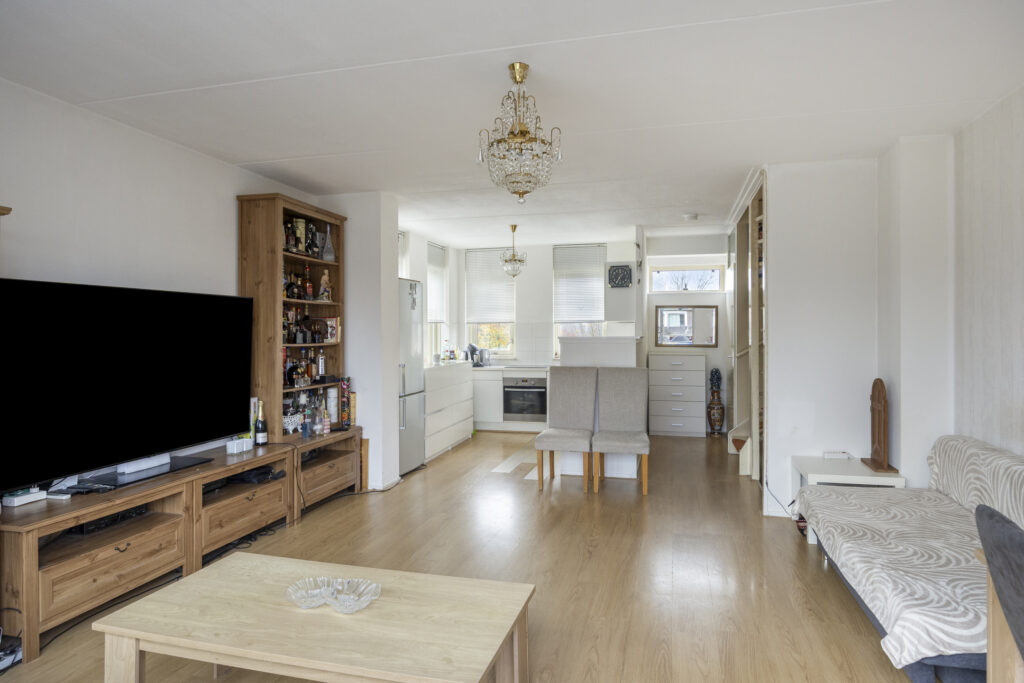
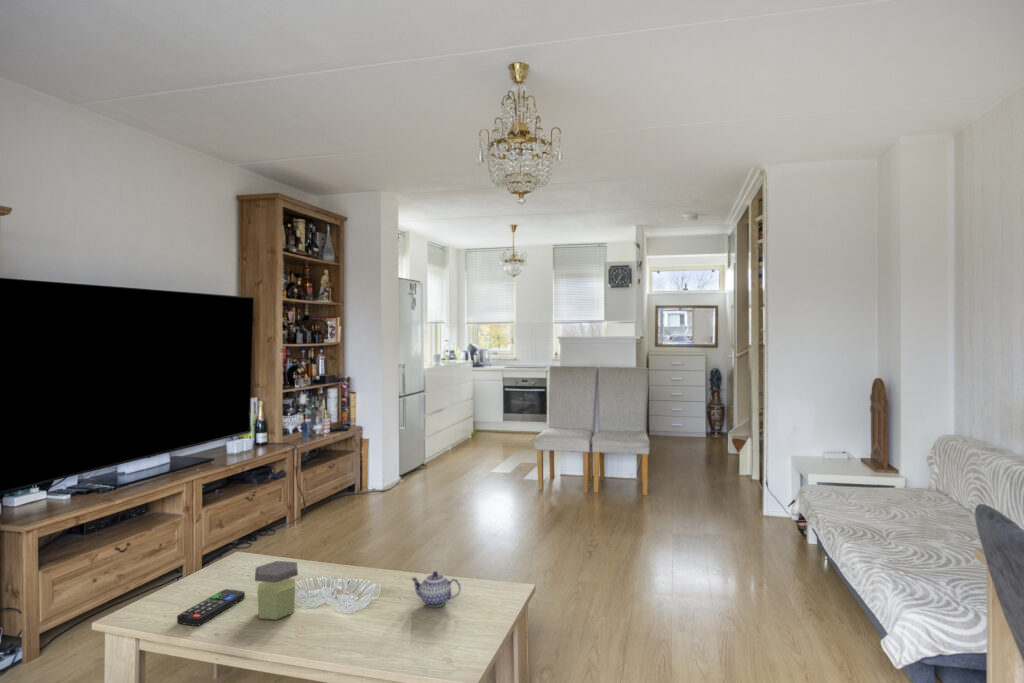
+ teapot [410,570,462,608]
+ jar [254,560,299,621]
+ remote control [176,588,246,627]
